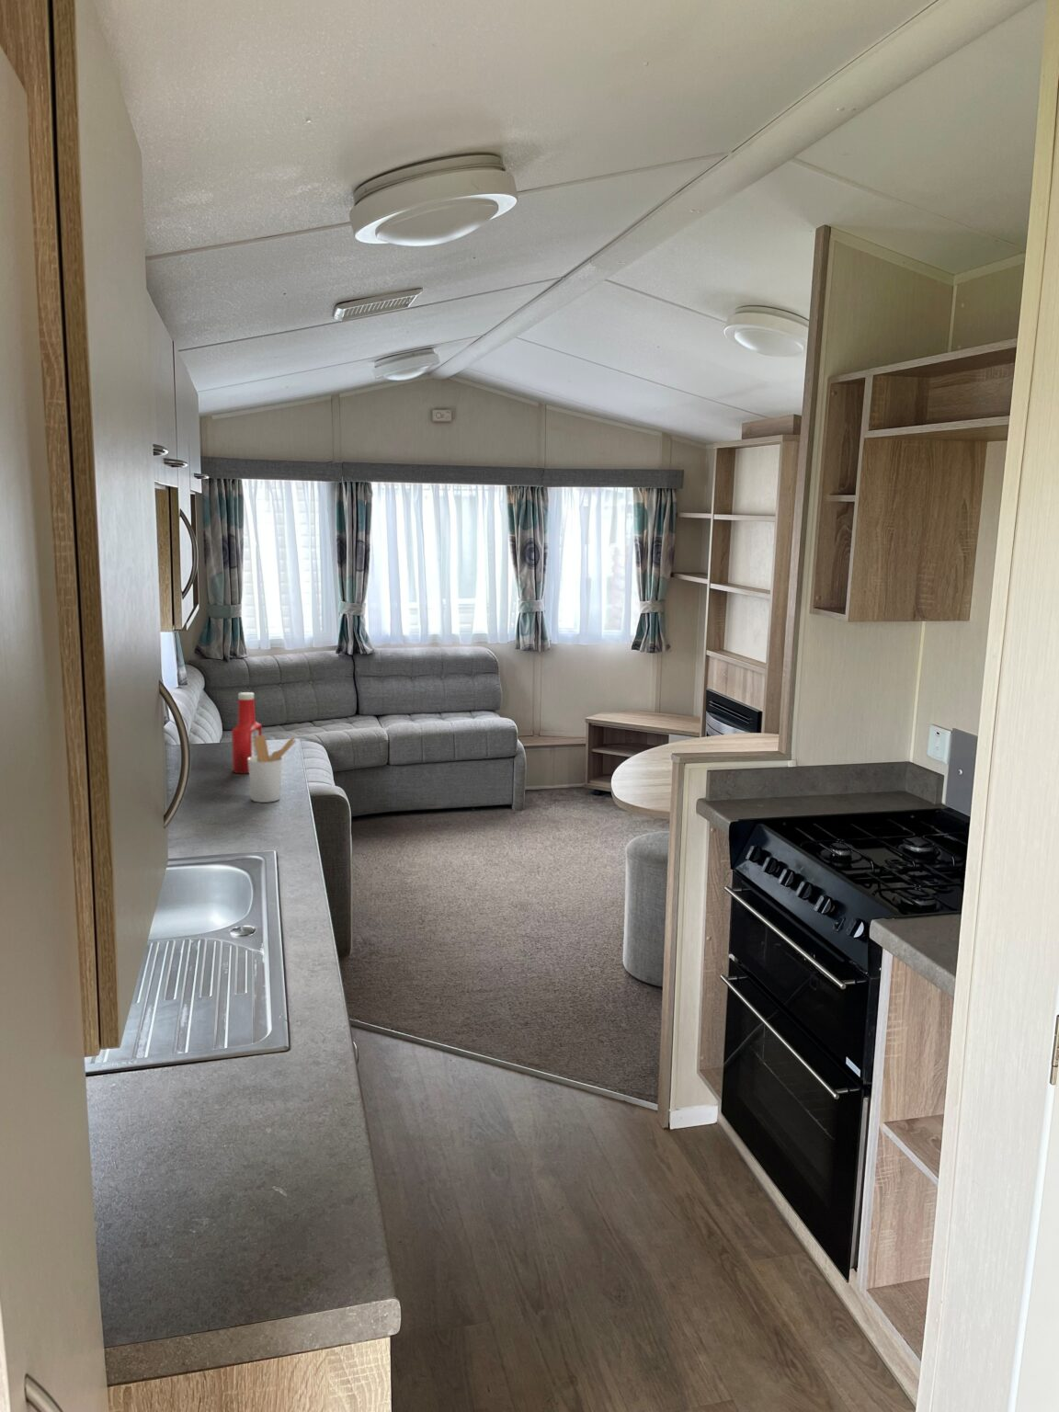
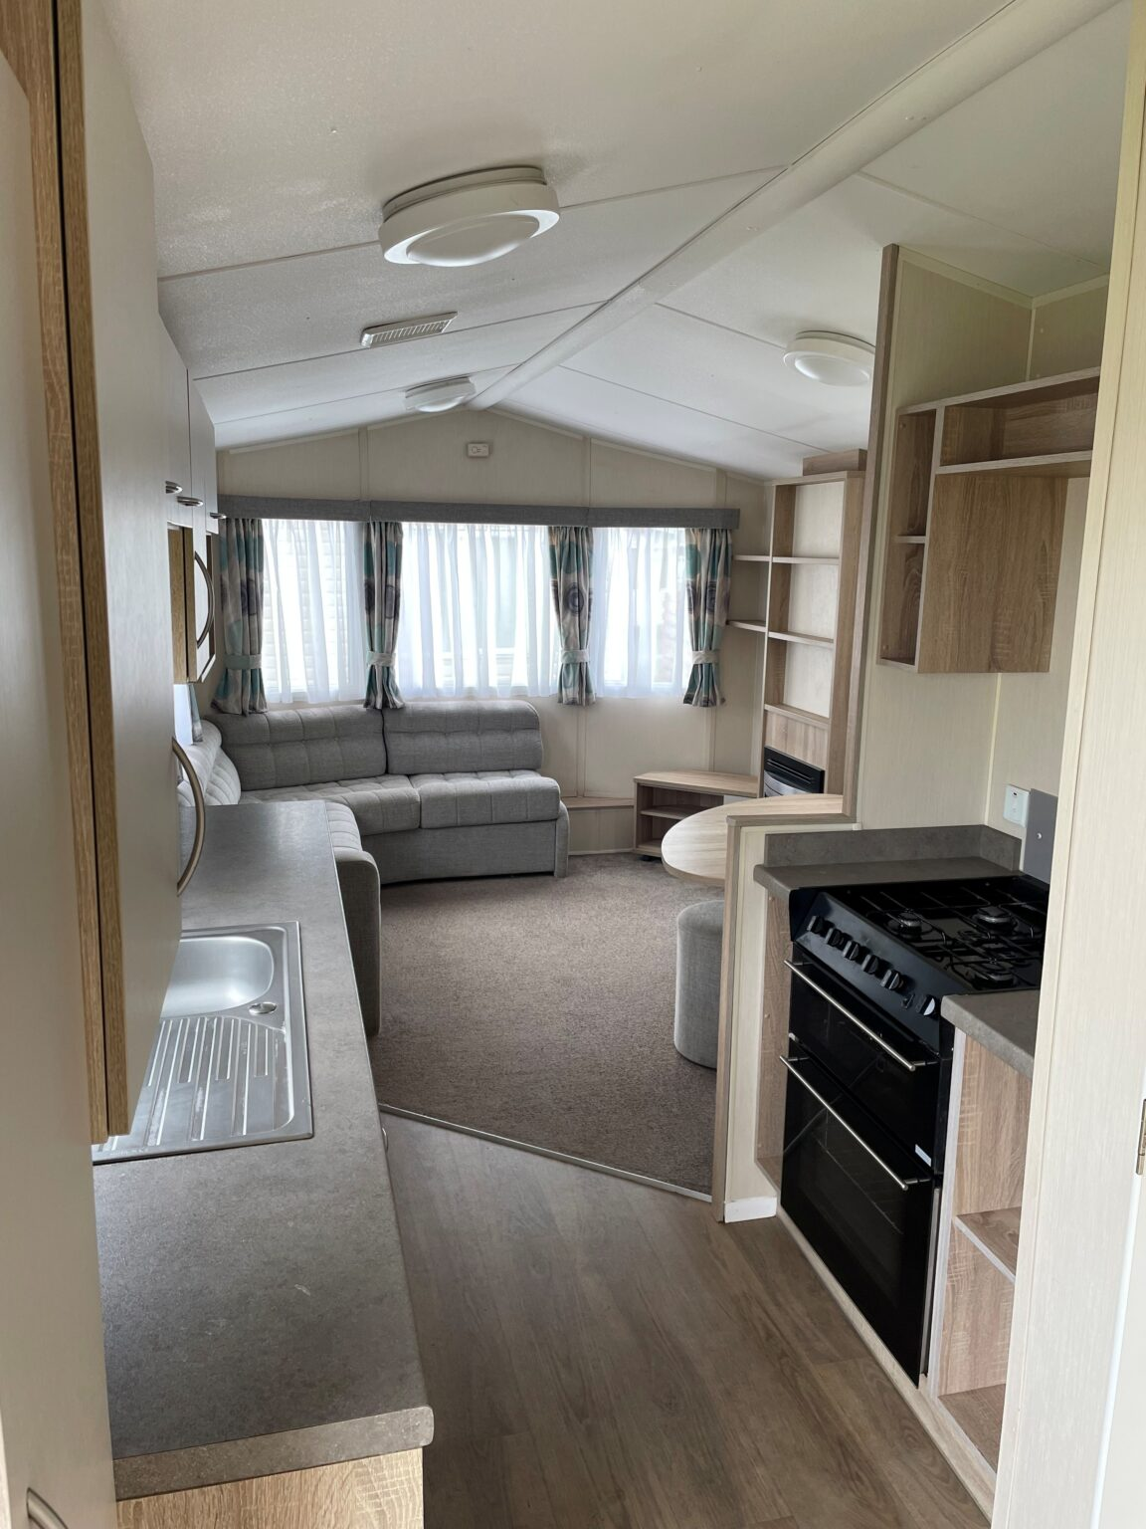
- soap bottle [230,692,263,774]
- utensil holder [248,735,297,804]
